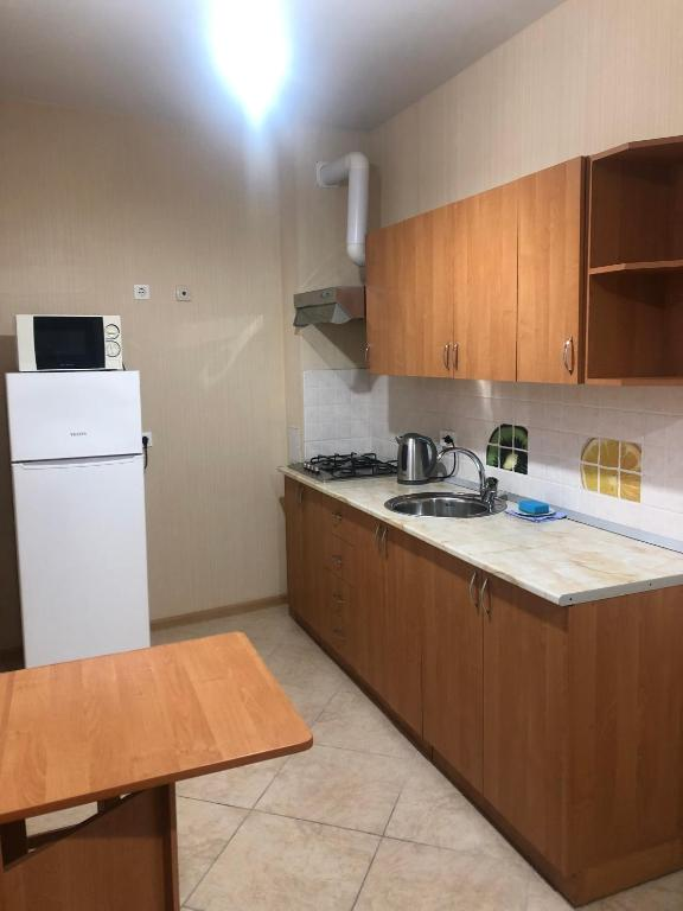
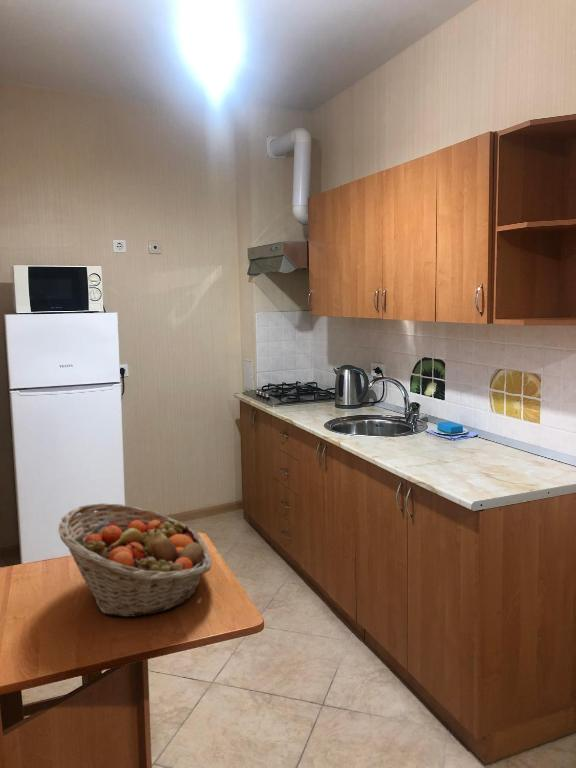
+ fruit basket [58,502,213,618]
